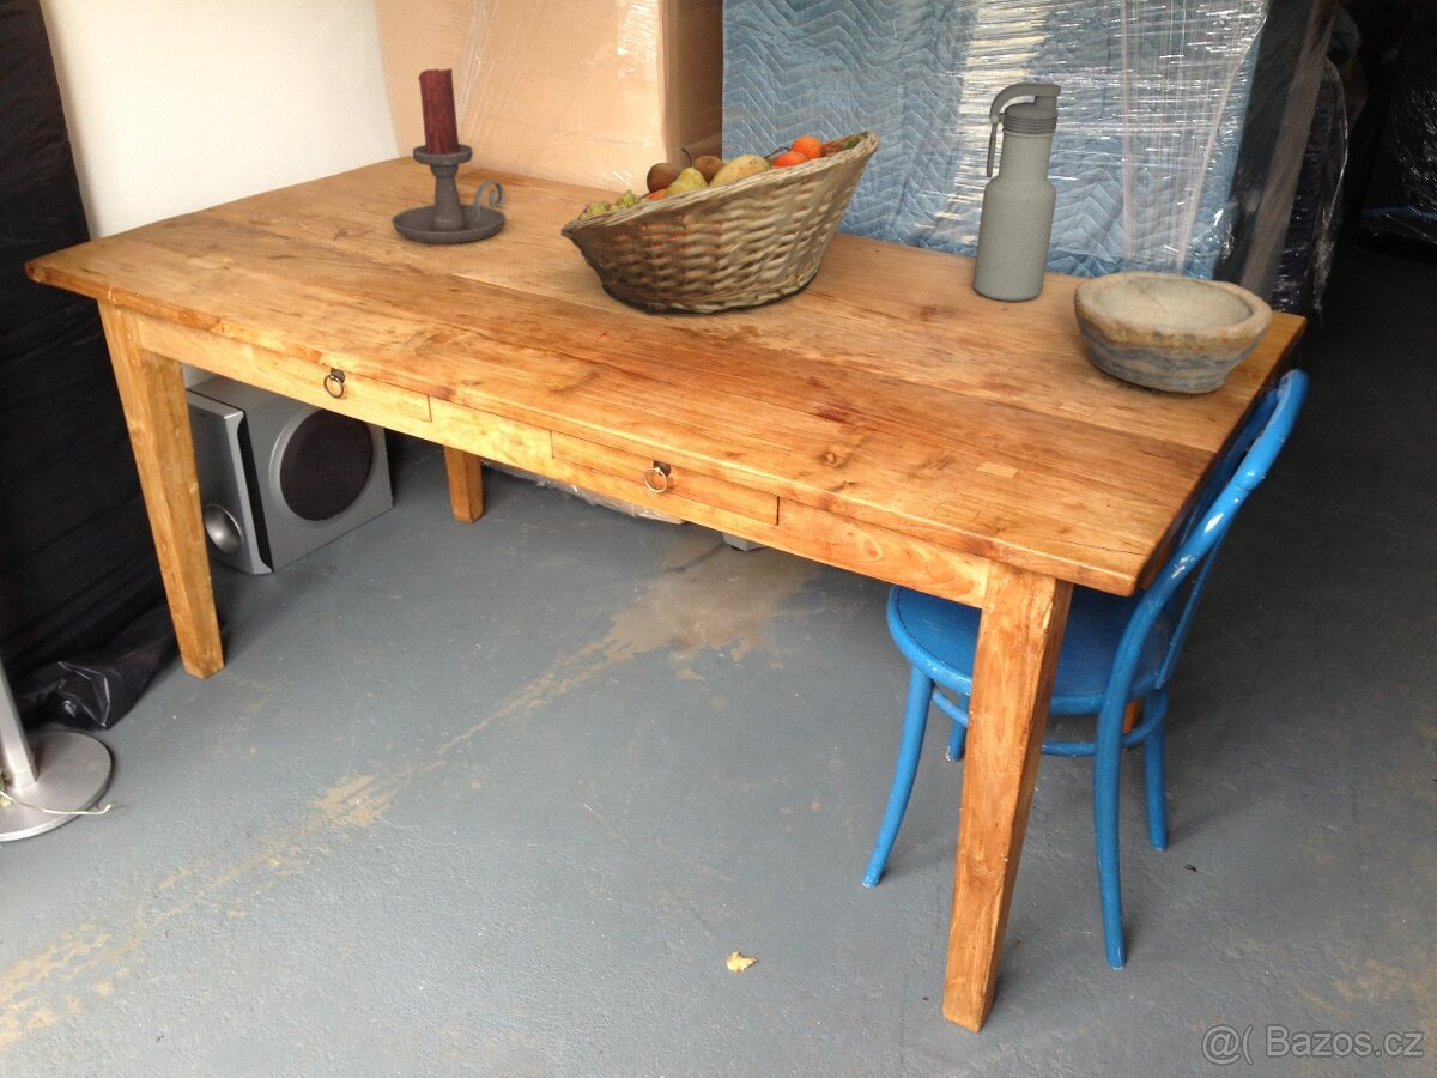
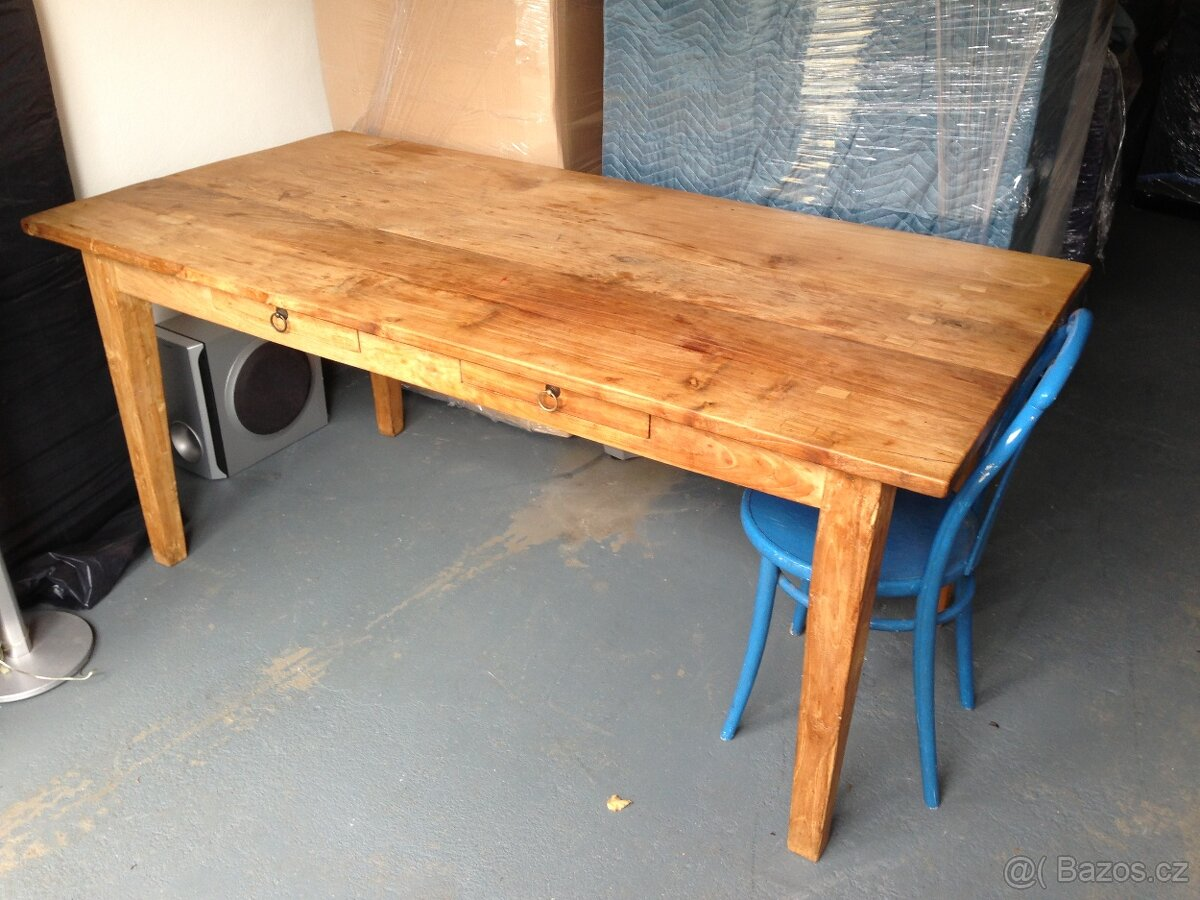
- candle holder [390,66,507,244]
- bowl [1072,268,1274,395]
- water bottle [972,81,1062,302]
- fruit basket [559,129,881,315]
